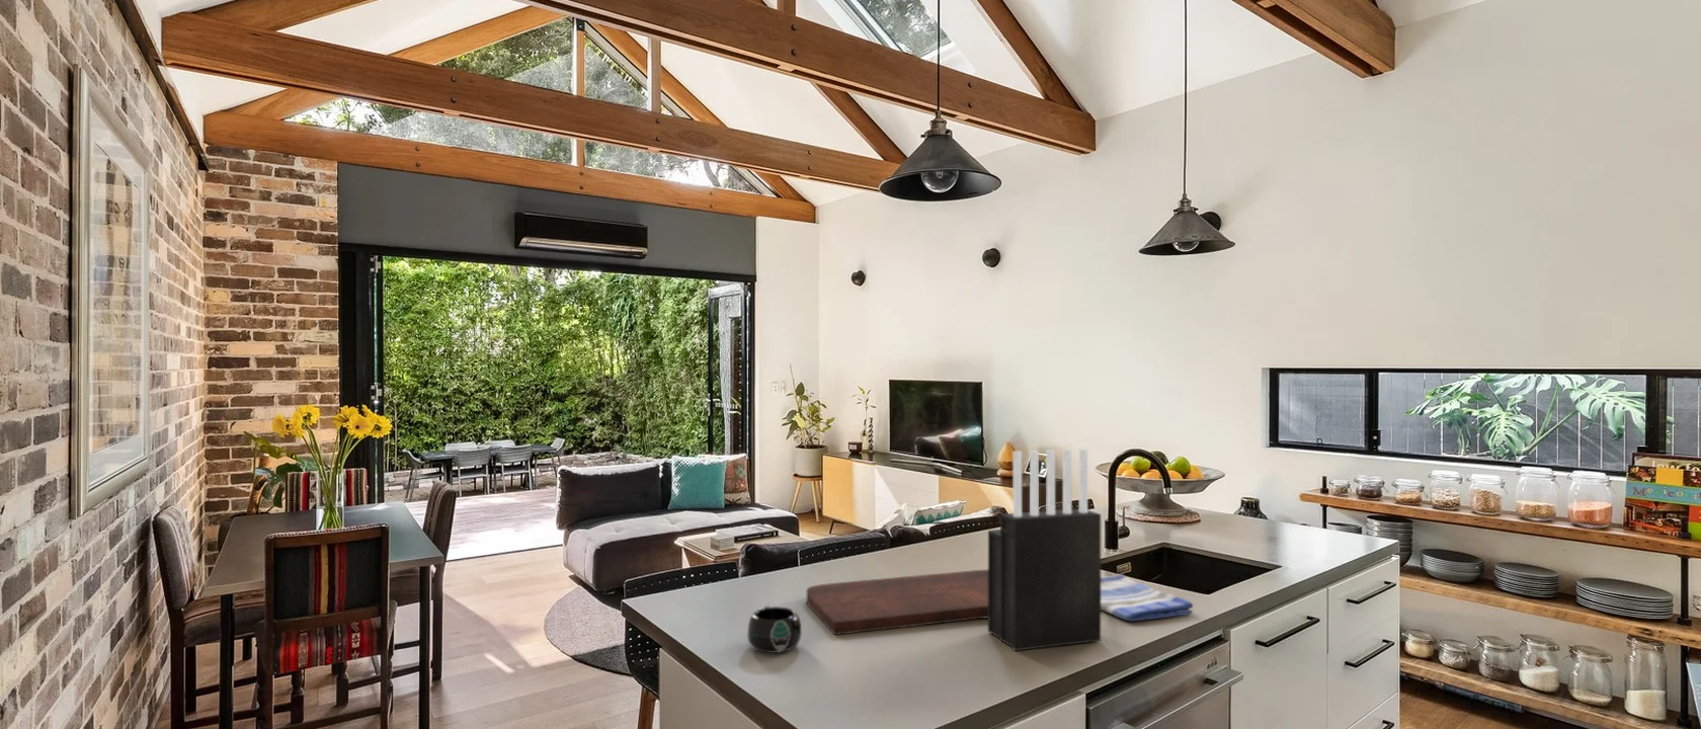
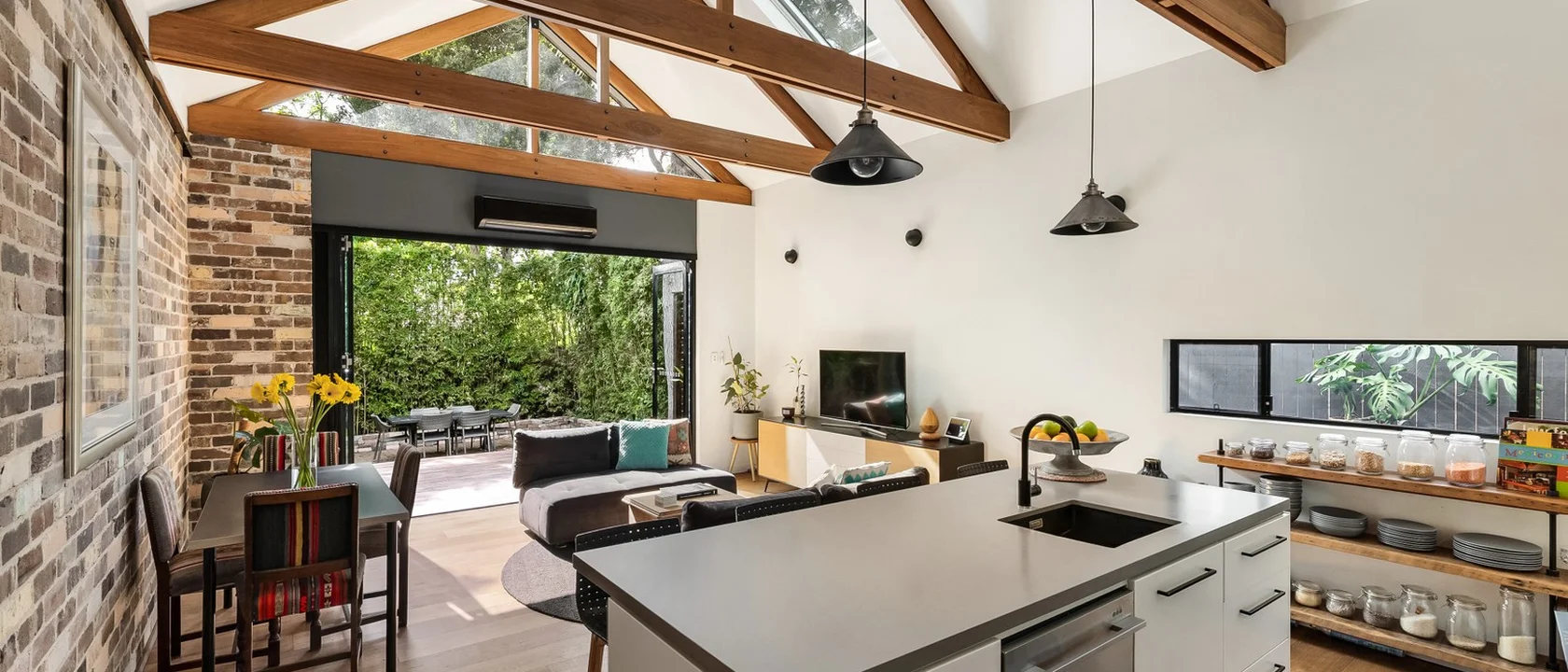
- dish towel [1101,573,1193,622]
- mug [746,603,803,654]
- cutting board [806,568,988,636]
- knife block [987,448,1101,652]
